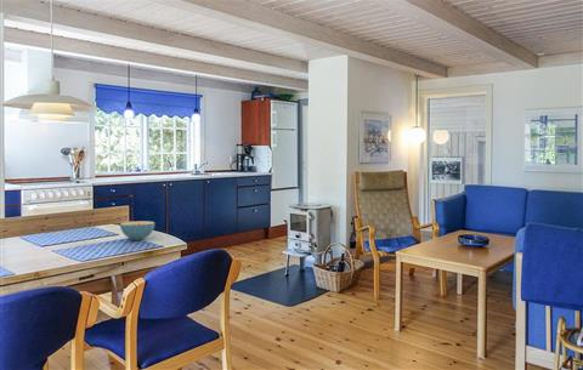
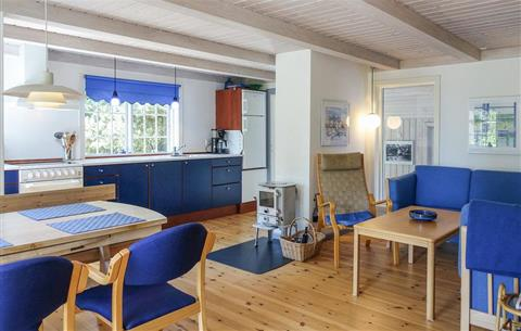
- cereal bowl [119,220,155,241]
